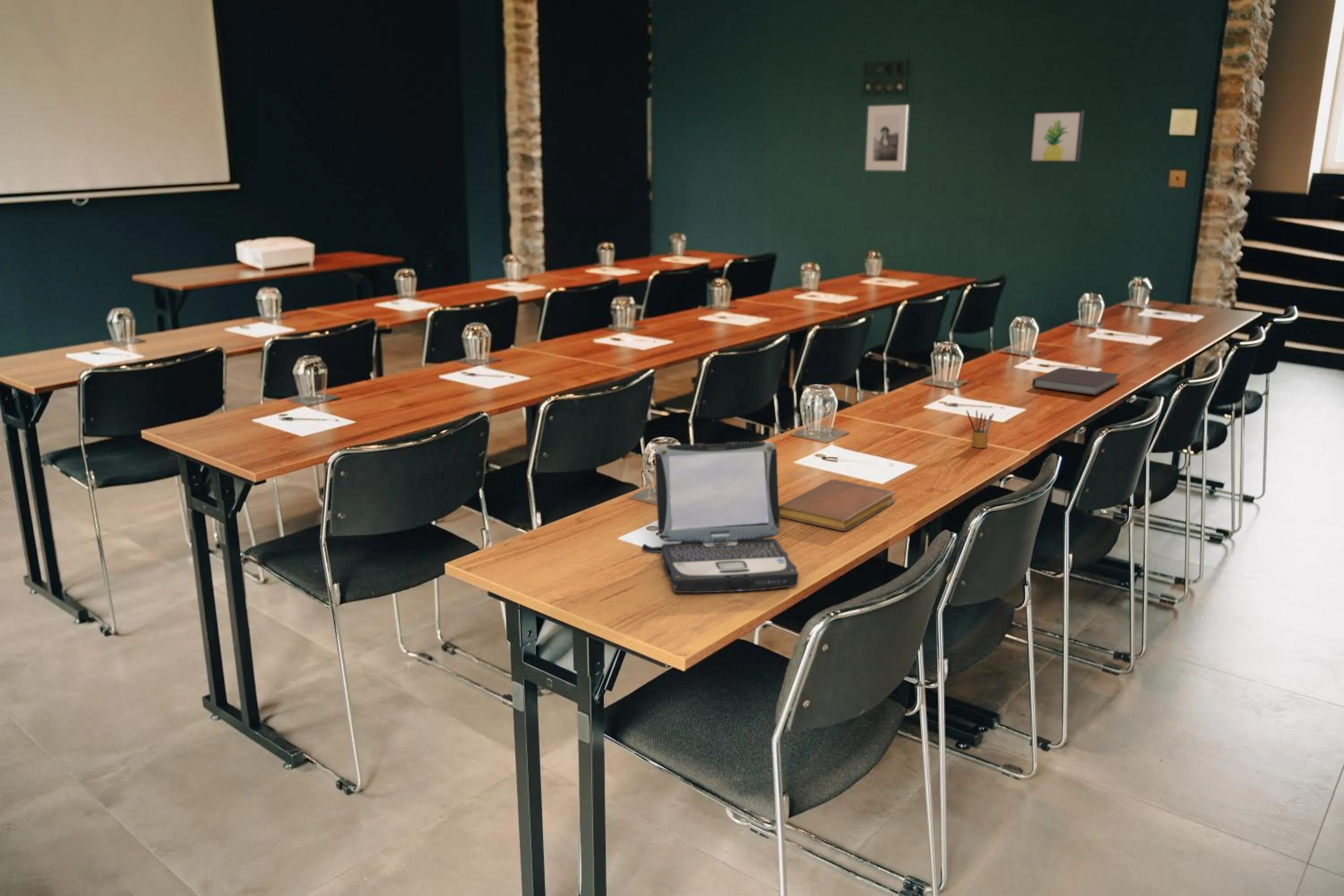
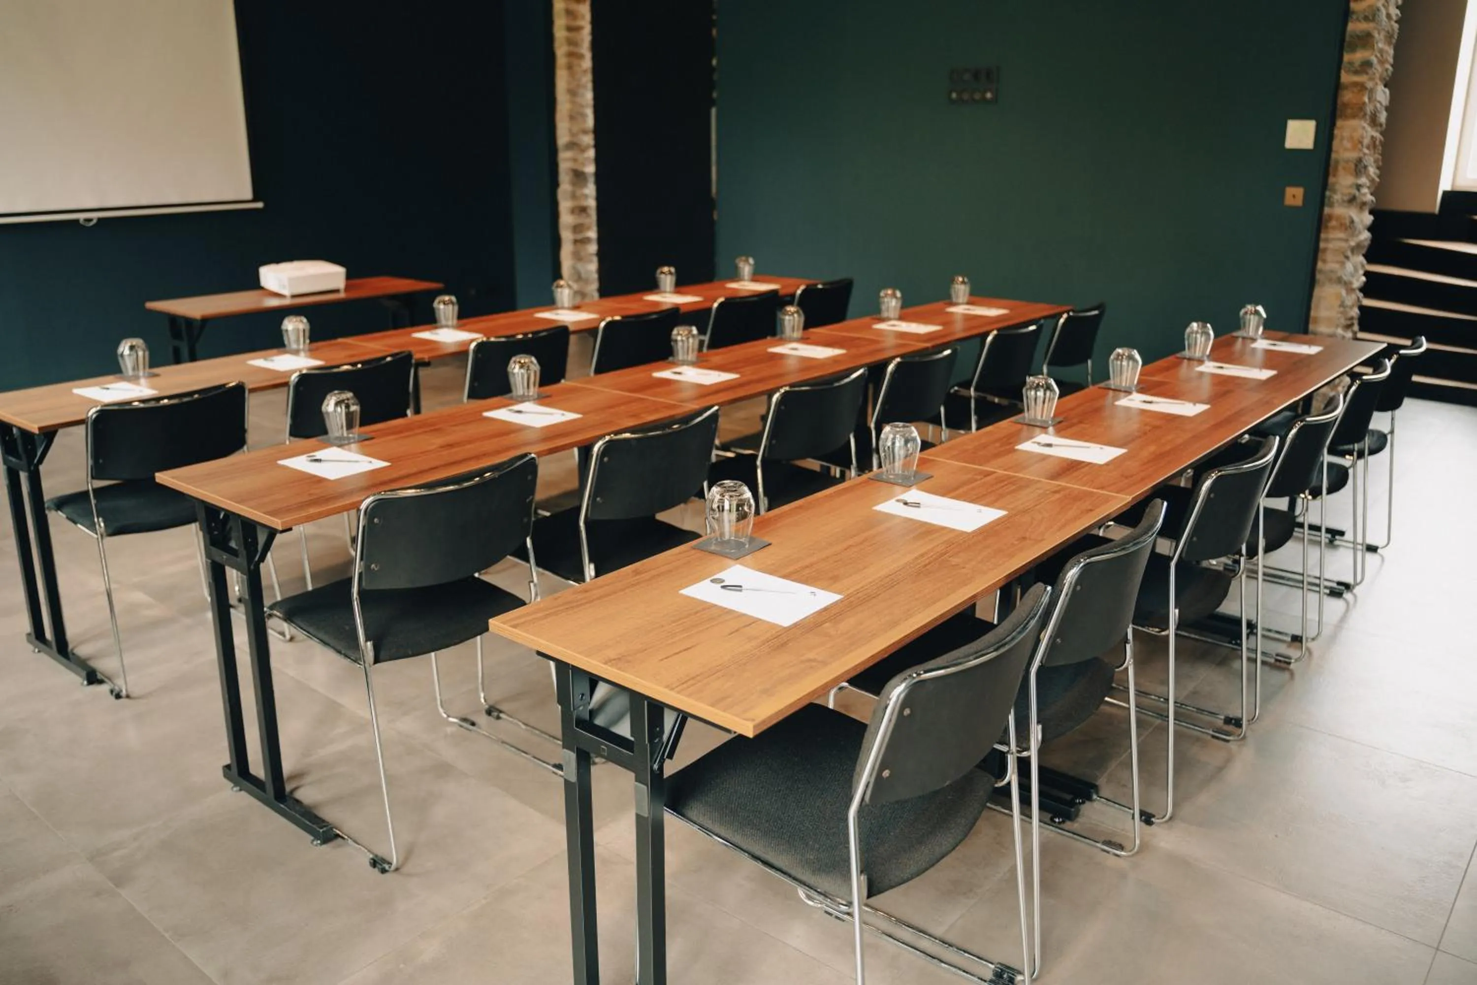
- laptop [642,441,799,593]
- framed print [865,104,909,171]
- notebook [1032,367,1121,396]
- notebook [779,479,896,531]
- pencil box [966,409,994,448]
- wall art [1029,110,1084,163]
